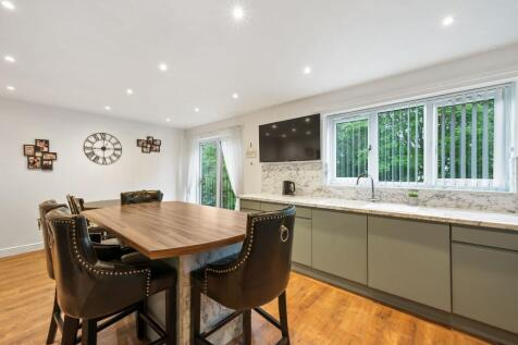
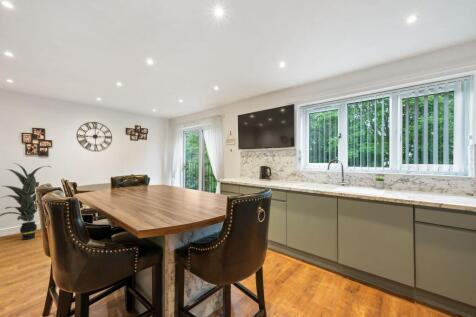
+ indoor plant [0,162,53,241]
